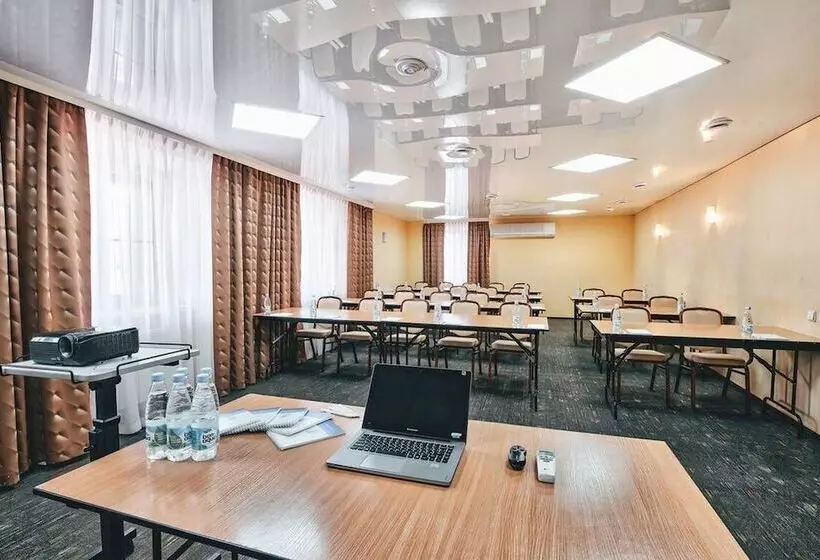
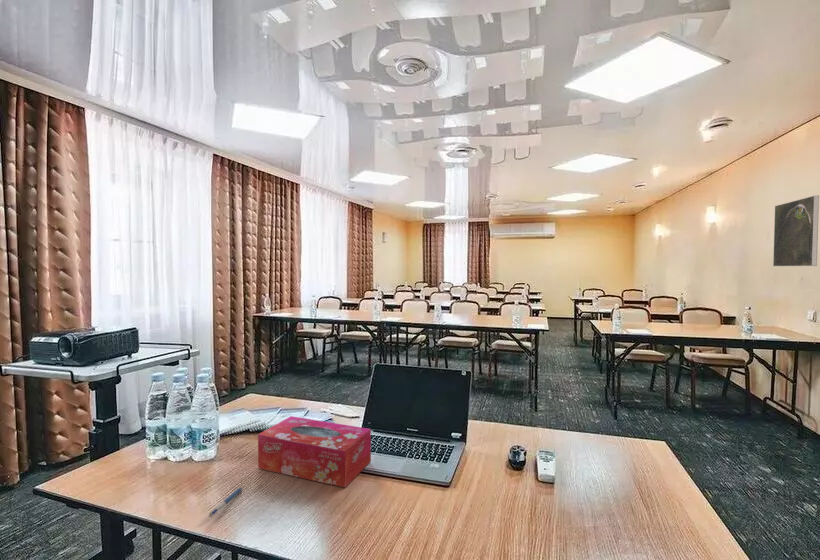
+ tissue box [257,415,372,489]
+ pen [208,487,243,518]
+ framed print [772,194,820,267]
